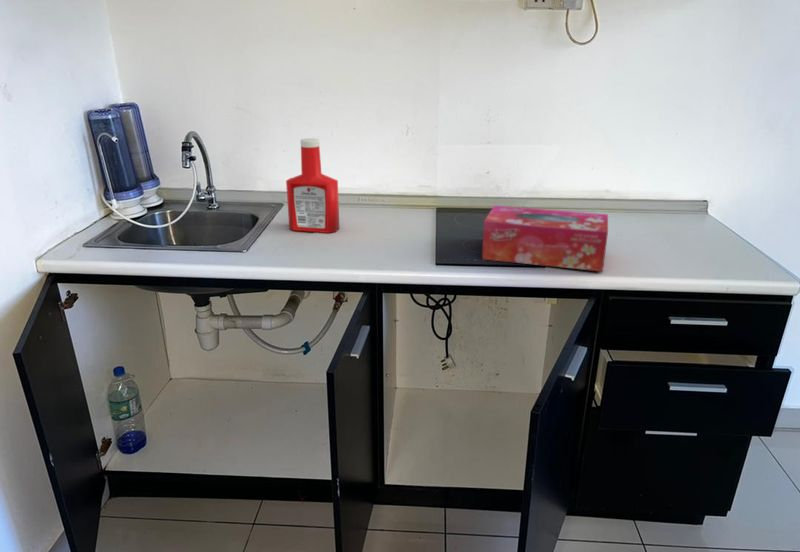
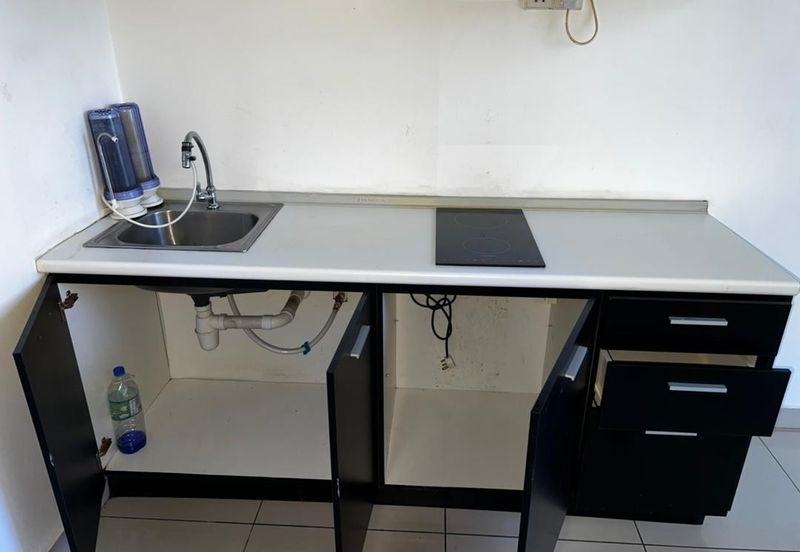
- tissue box [481,205,609,273]
- soap bottle [285,137,341,234]
